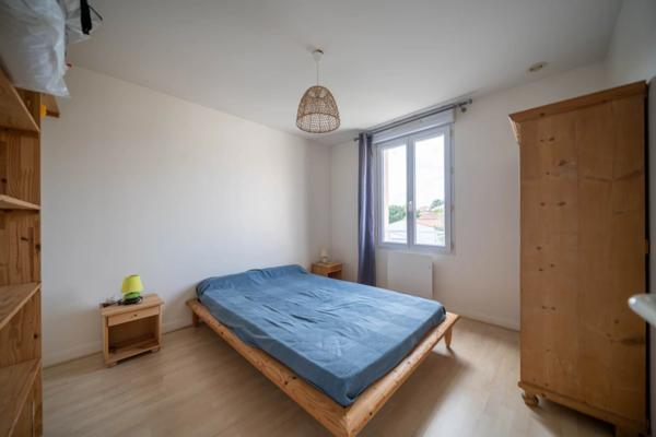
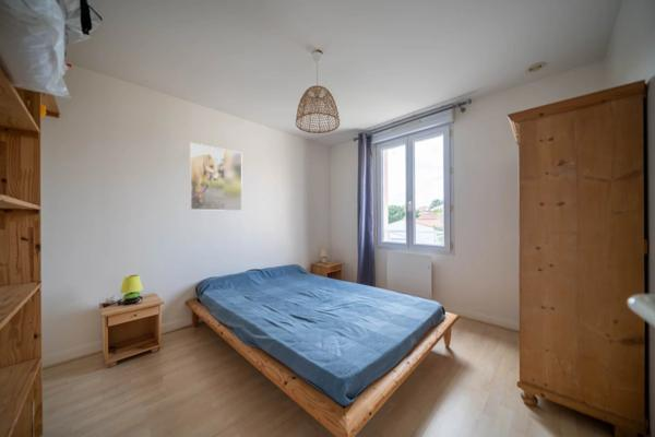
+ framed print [189,141,243,212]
